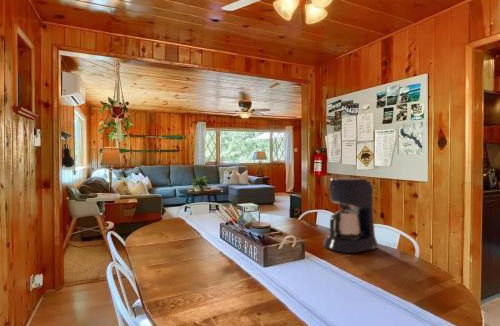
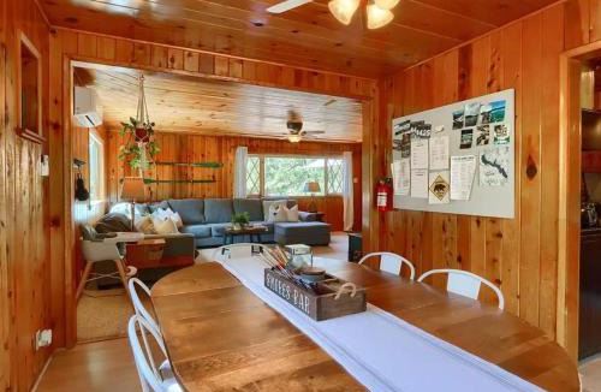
- coffee maker [322,177,379,254]
